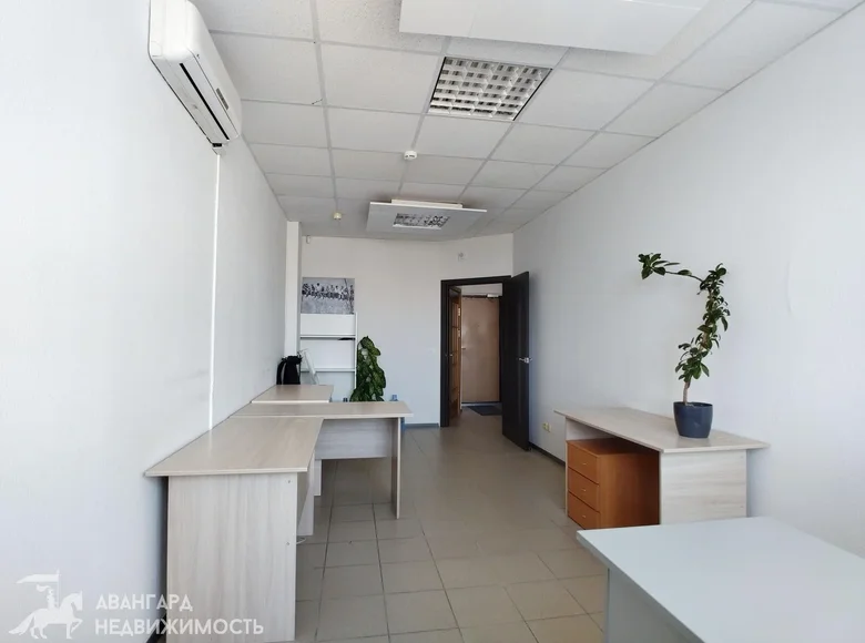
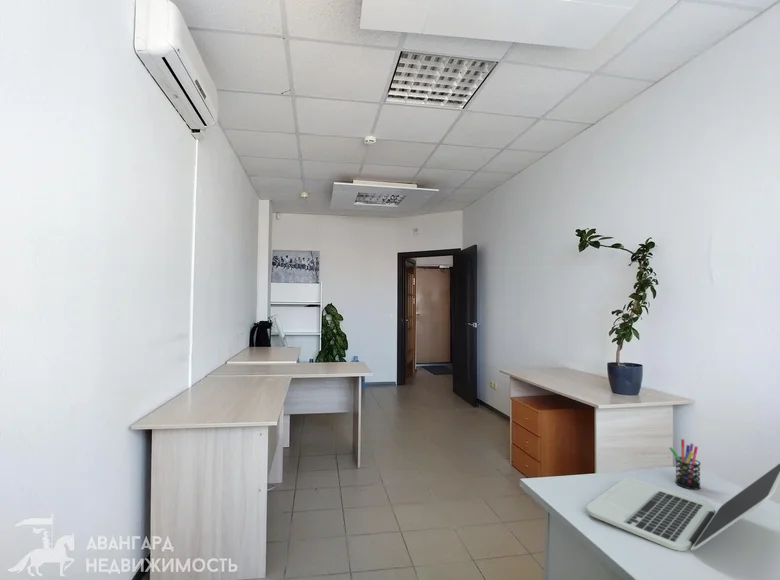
+ pen holder [668,438,702,491]
+ laptop [586,462,780,552]
